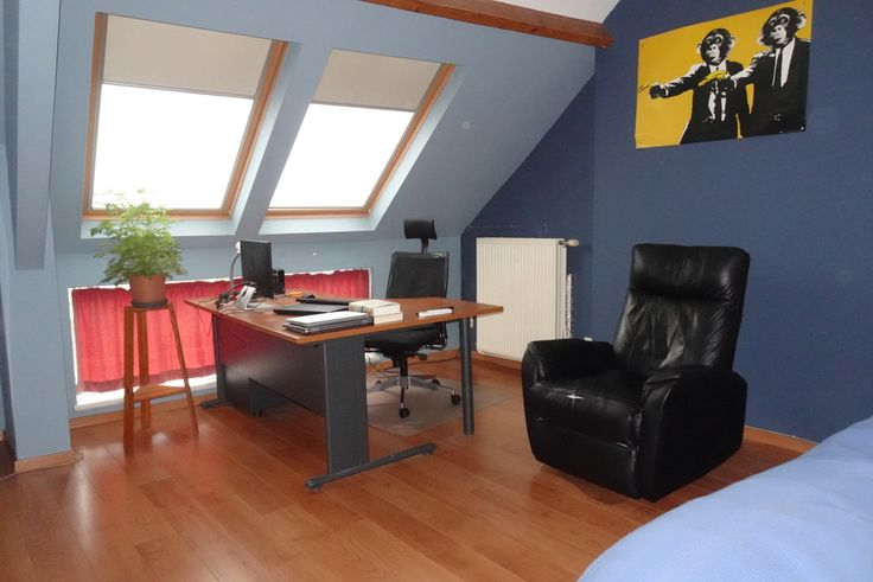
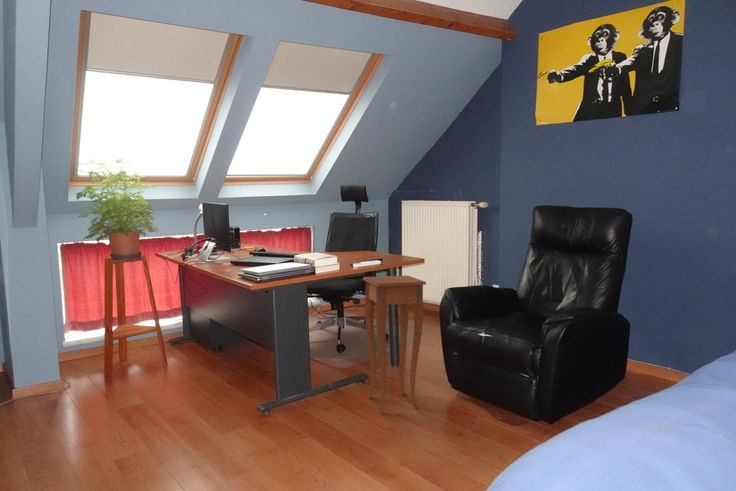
+ side table [362,275,427,413]
